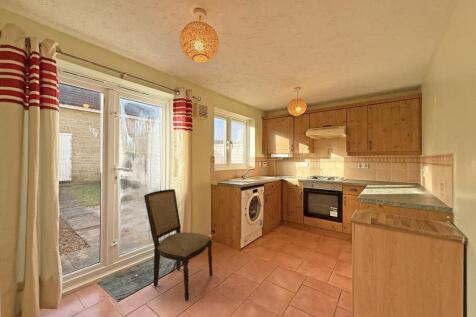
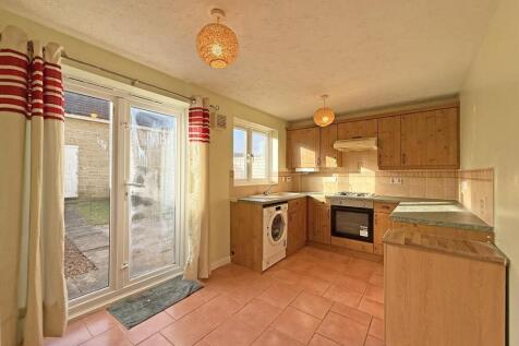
- dining chair [143,188,213,302]
